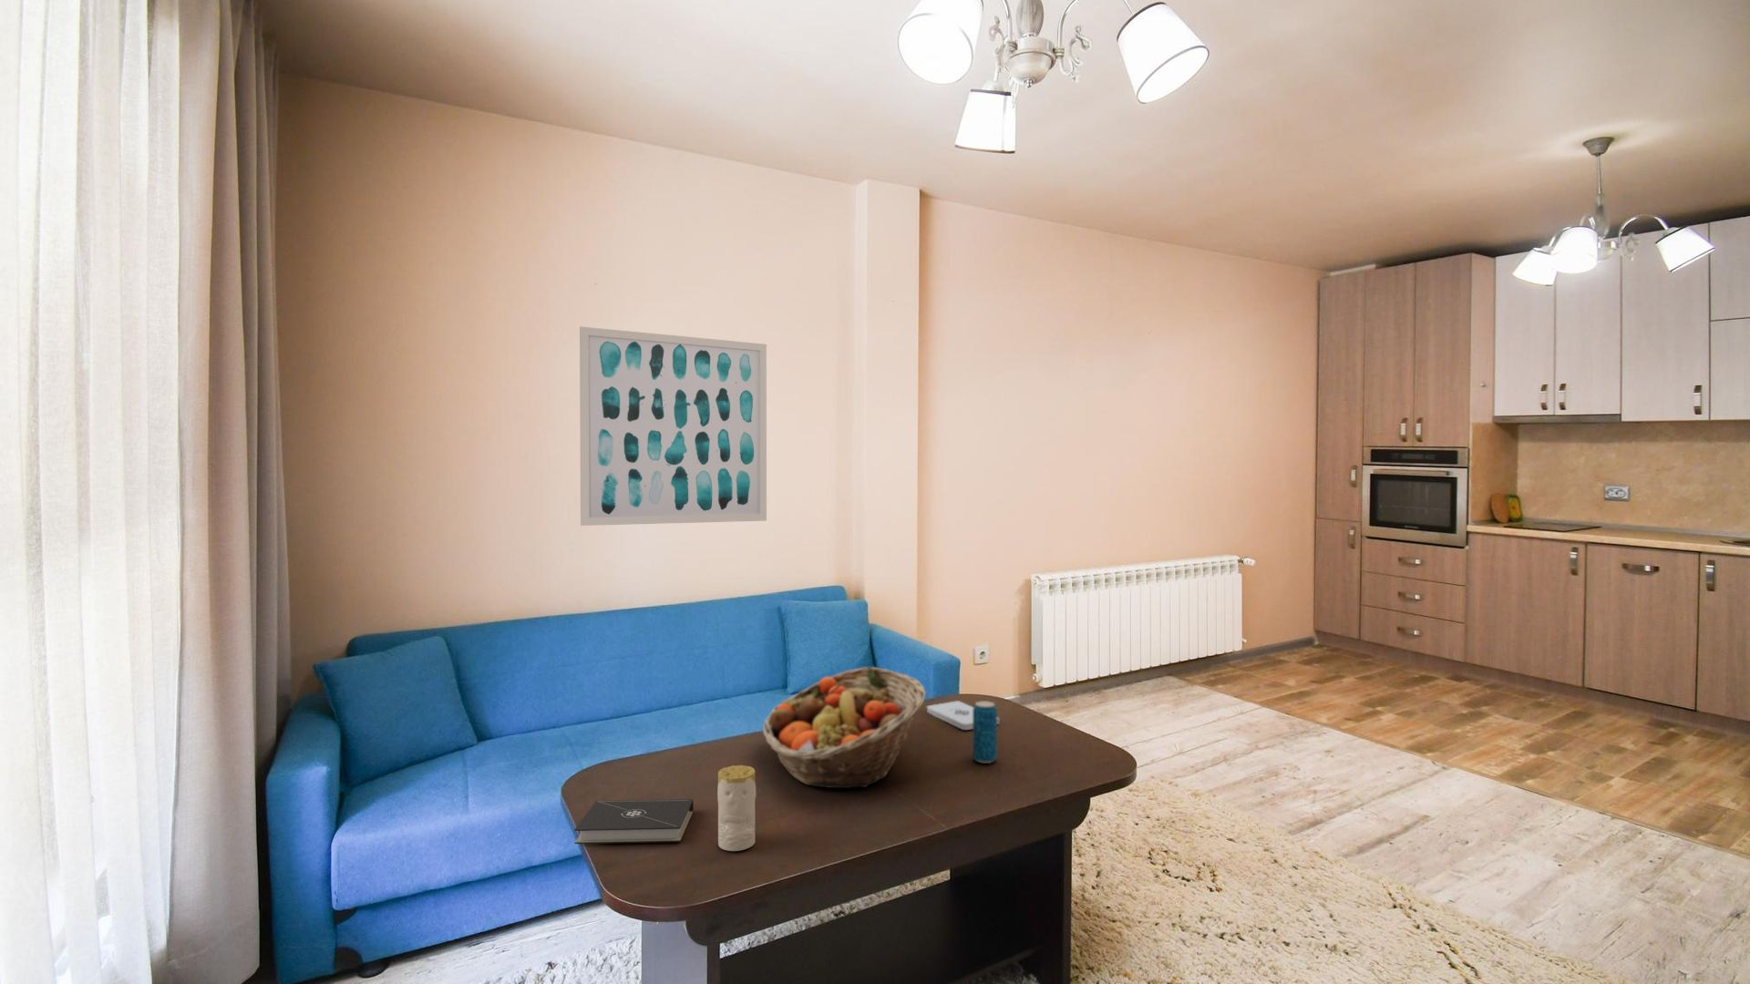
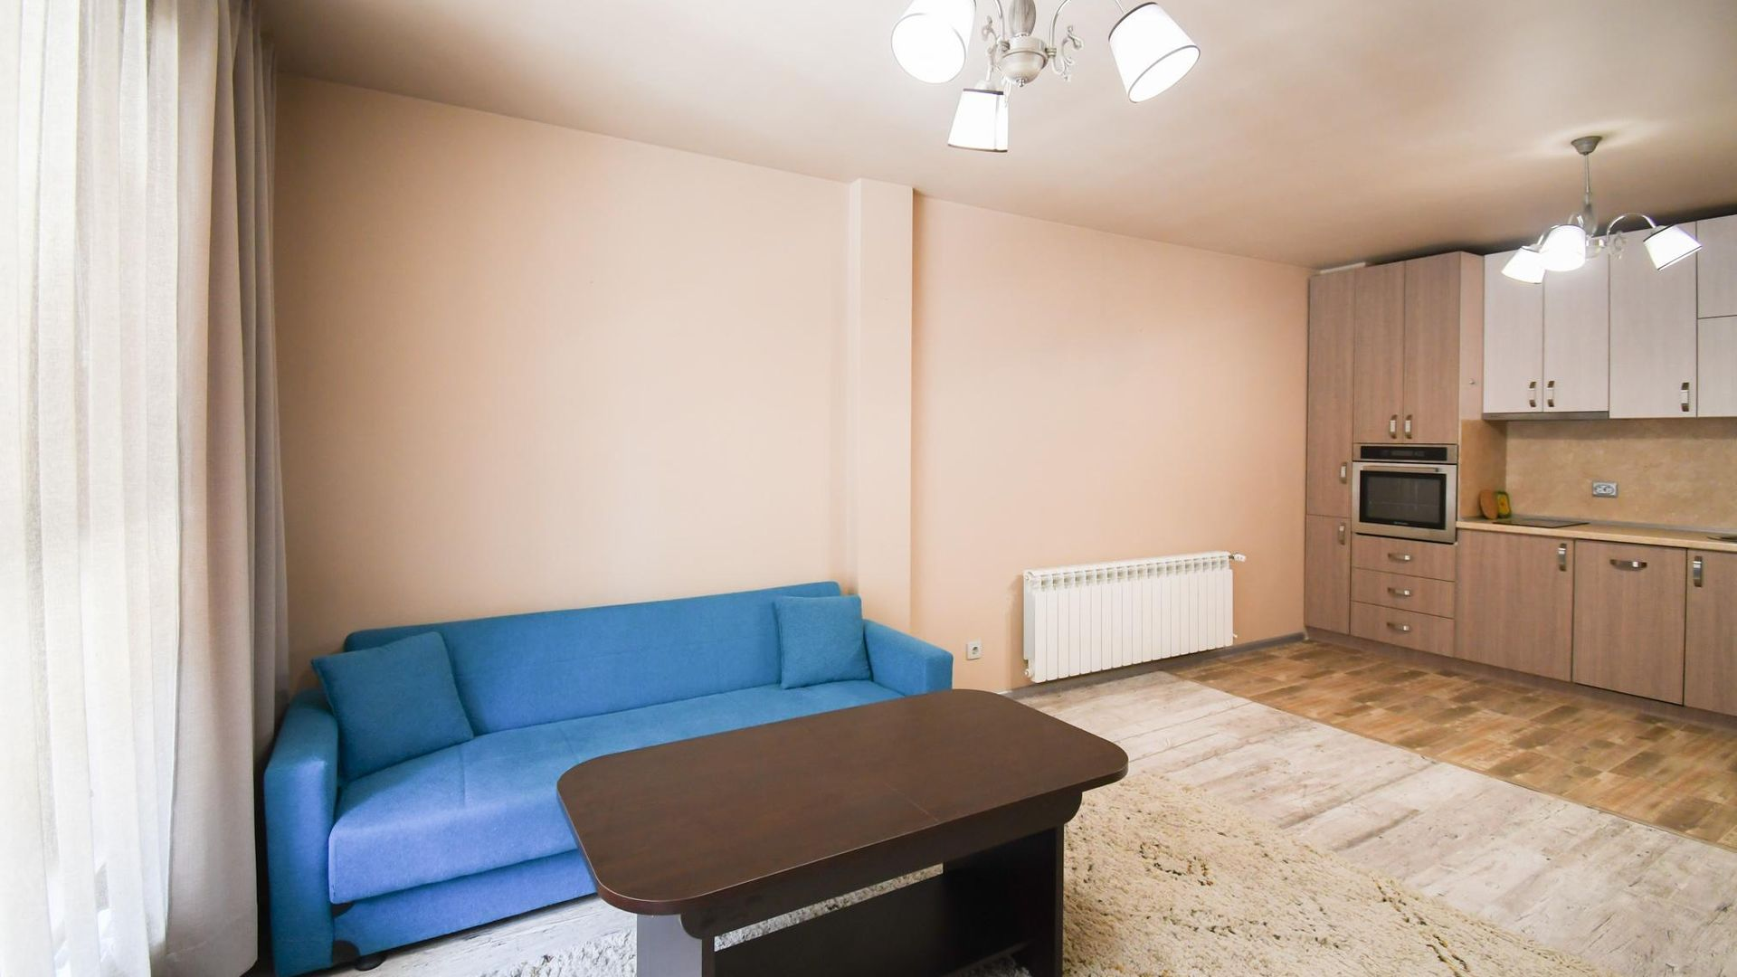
- notepad [925,699,1000,730]
- book [573,798,695,845]
- beverage can [971,699,998,764]
- fruit basket [761,666,927,789]
- wall art [579,326,768,526]
- candle [716,764,756,852]
